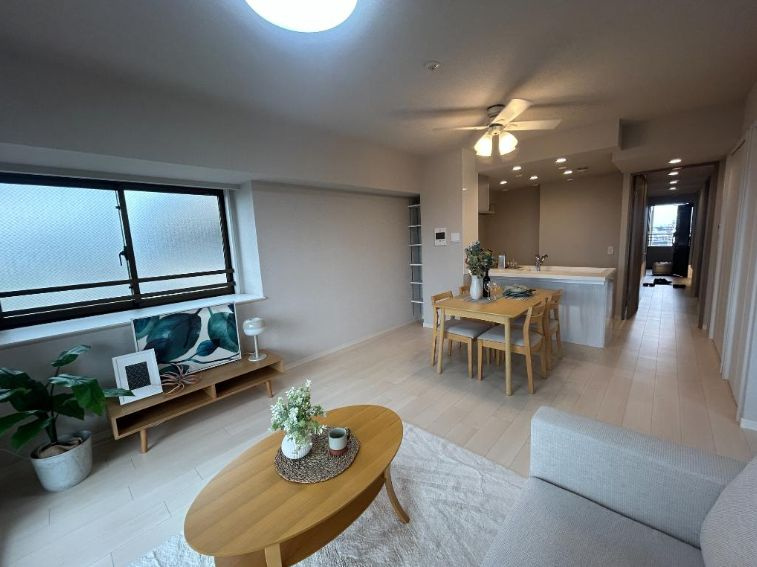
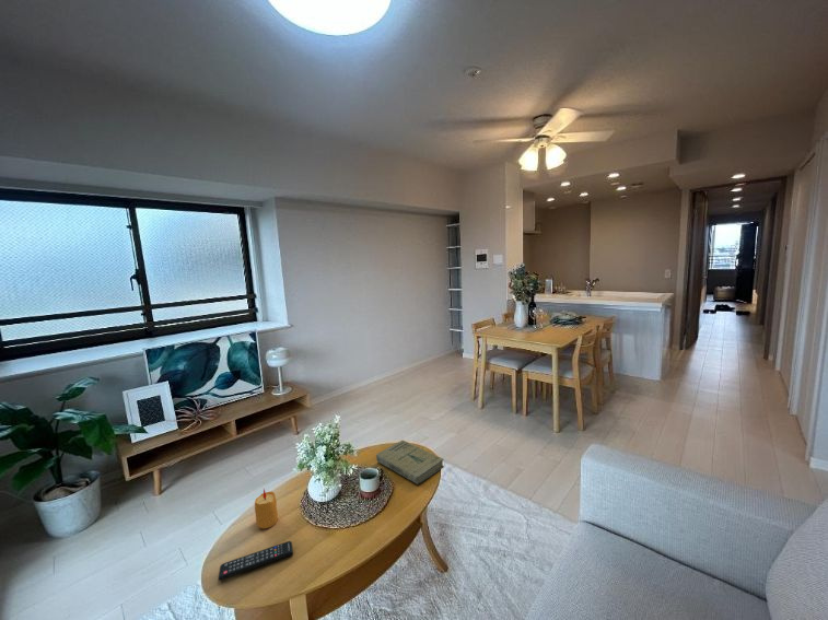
+ book [375,440,445,486]
+ candle [254,488,279,529]
+ remote control [218,540,294,582]
